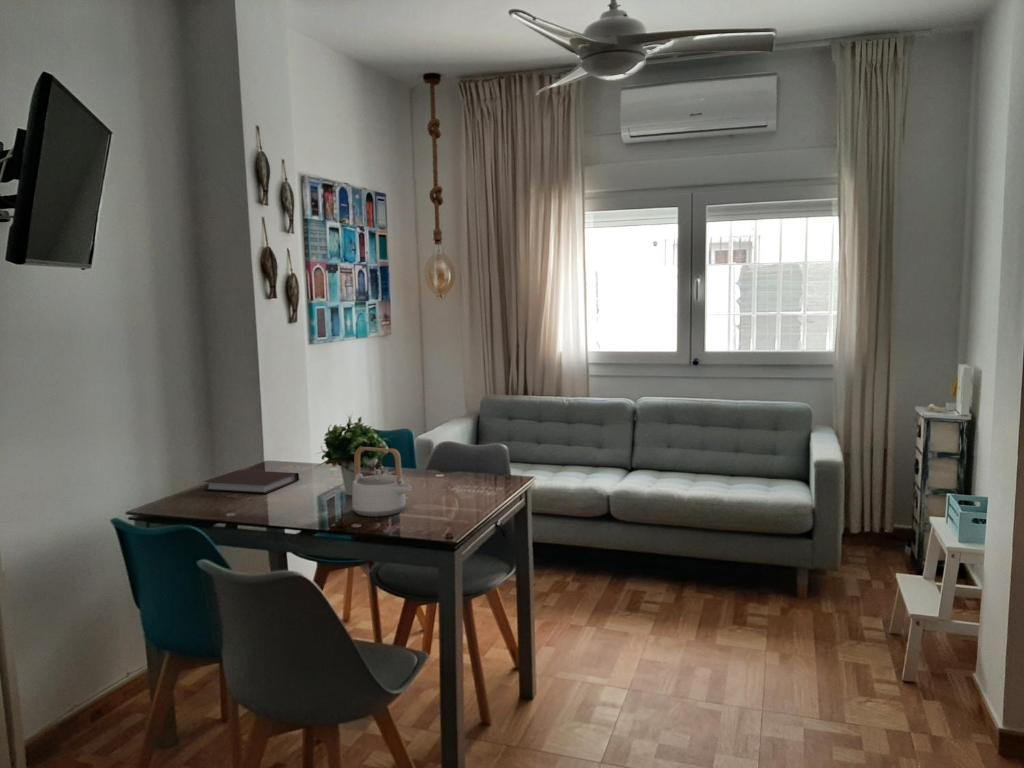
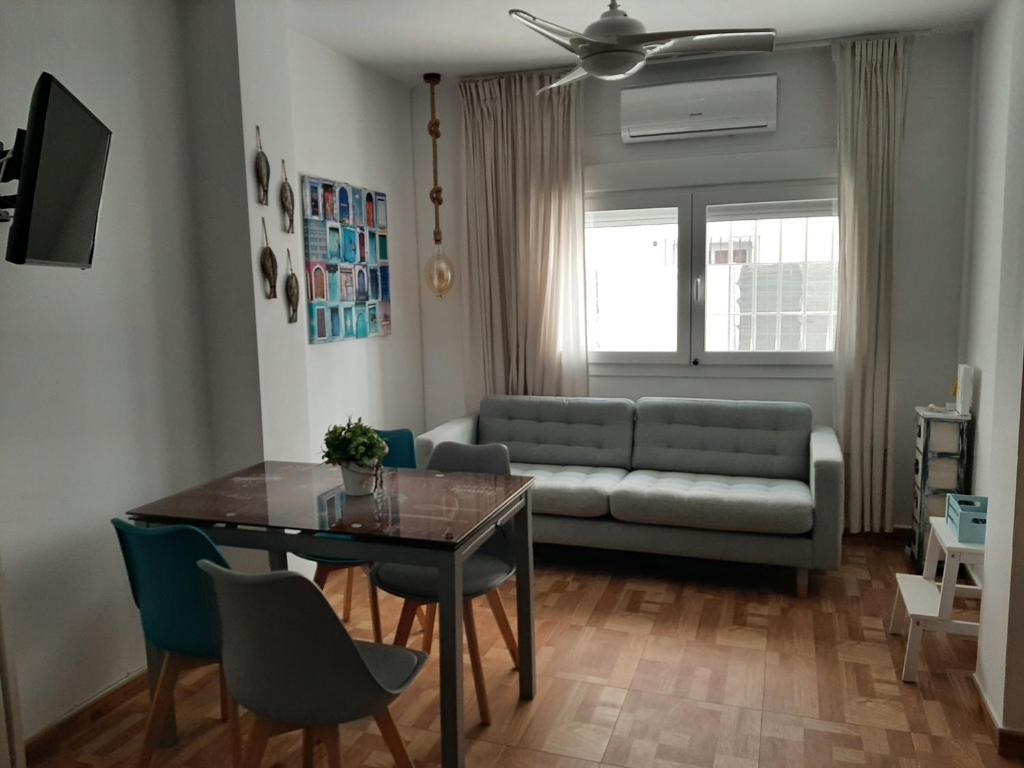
- notebook [203,469,300,494]
- teapot [351,446,412,518]
